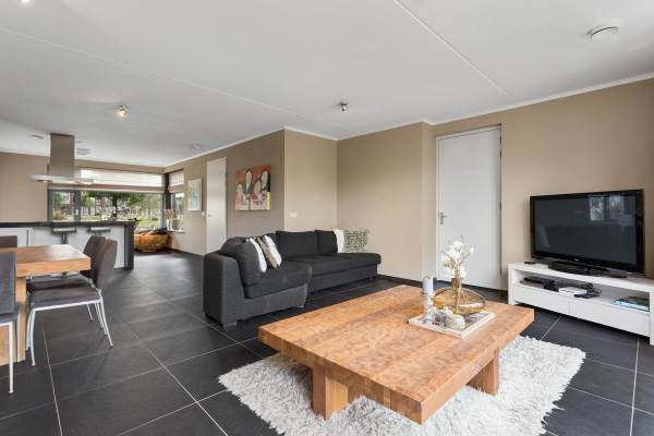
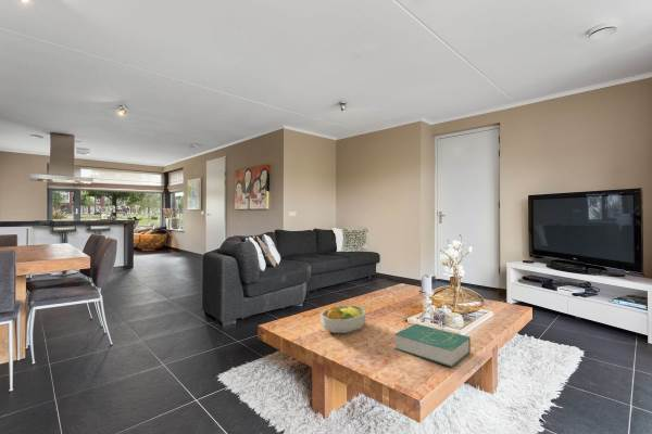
+ fruit bowl [319,304,367,334]
+ book [393,323,472,368]
